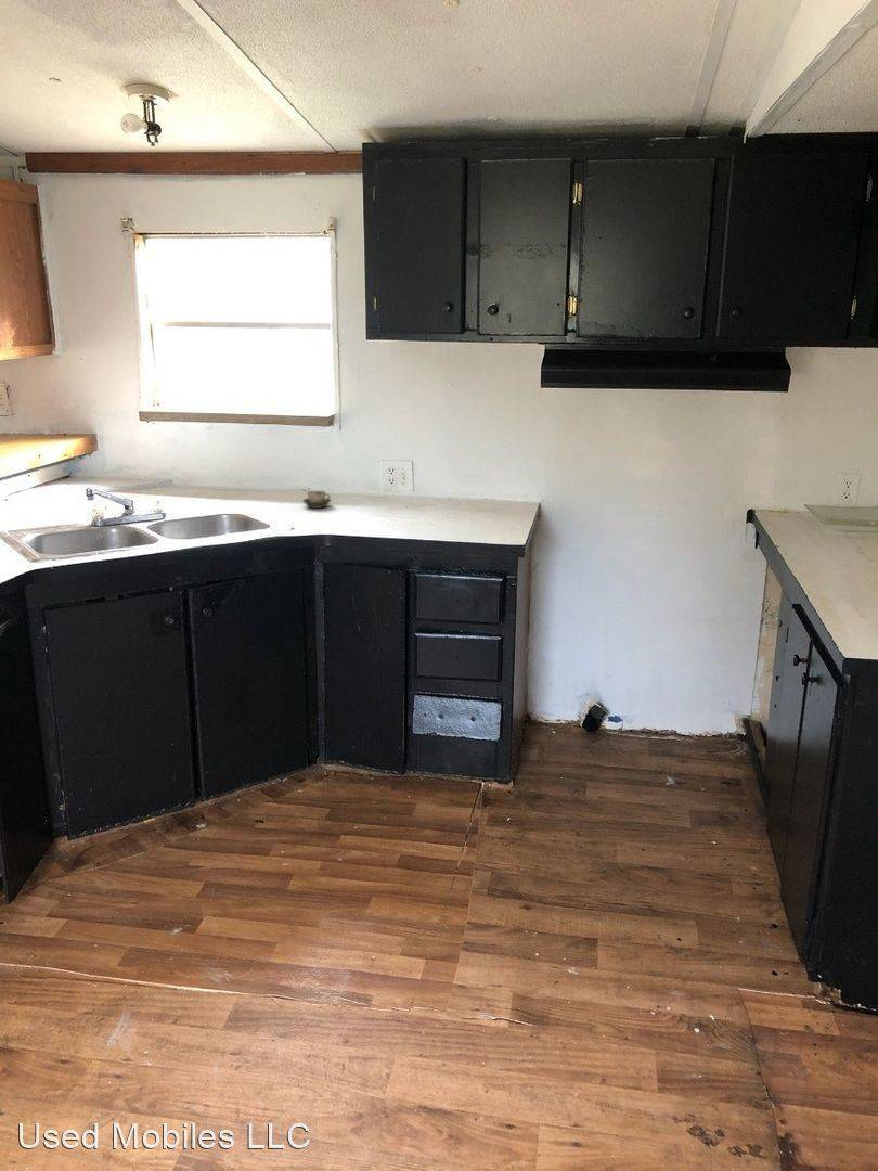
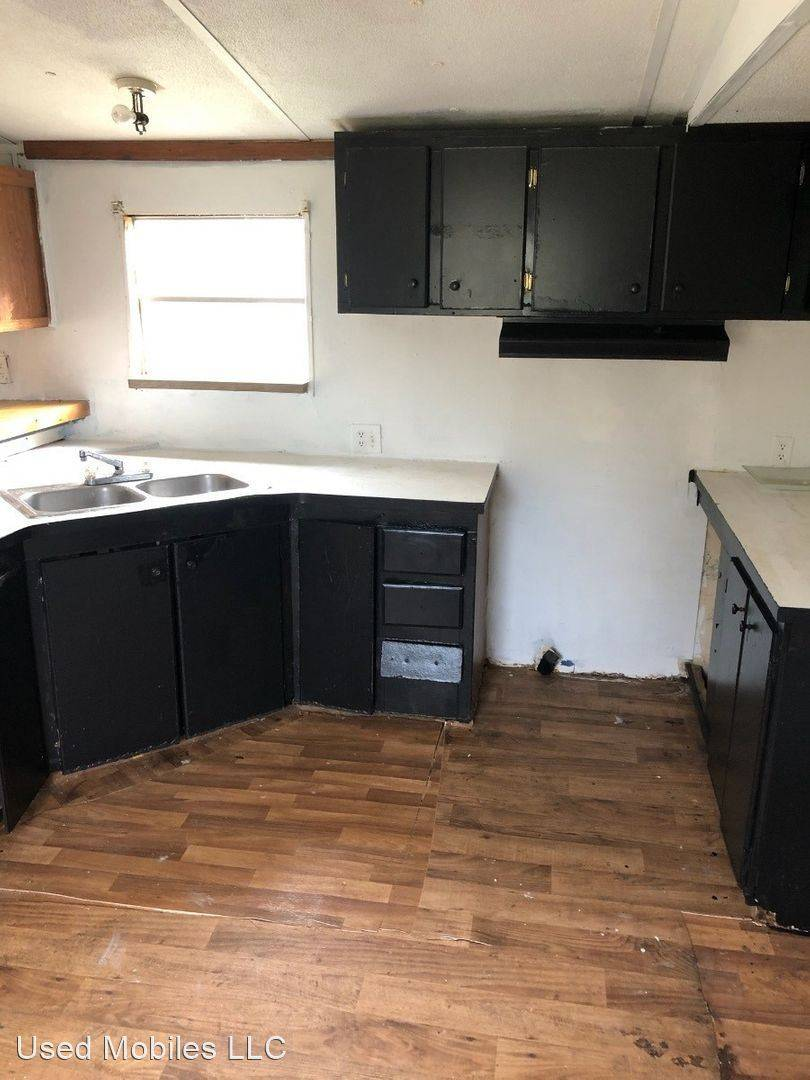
- cup [301,490,332,510]
